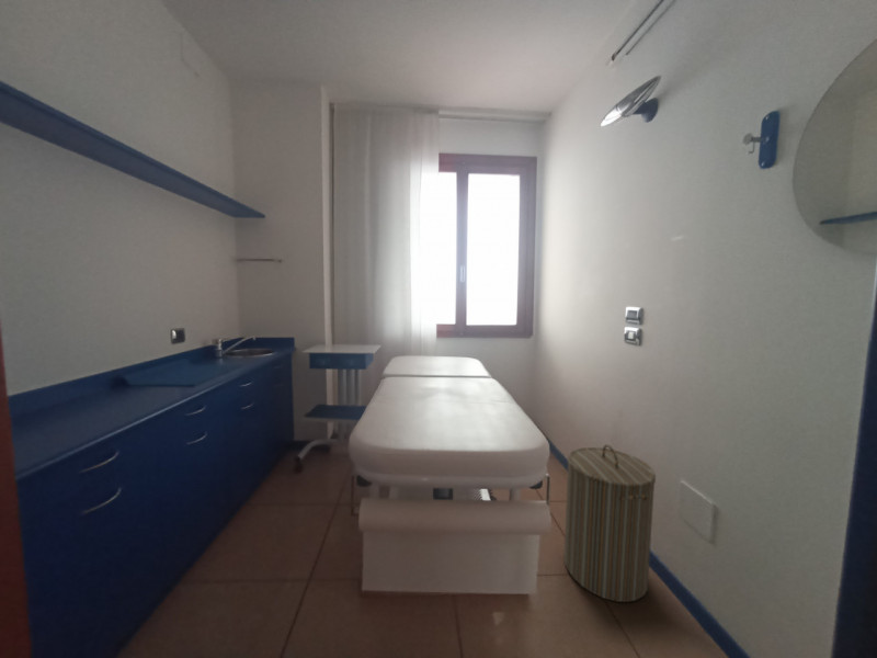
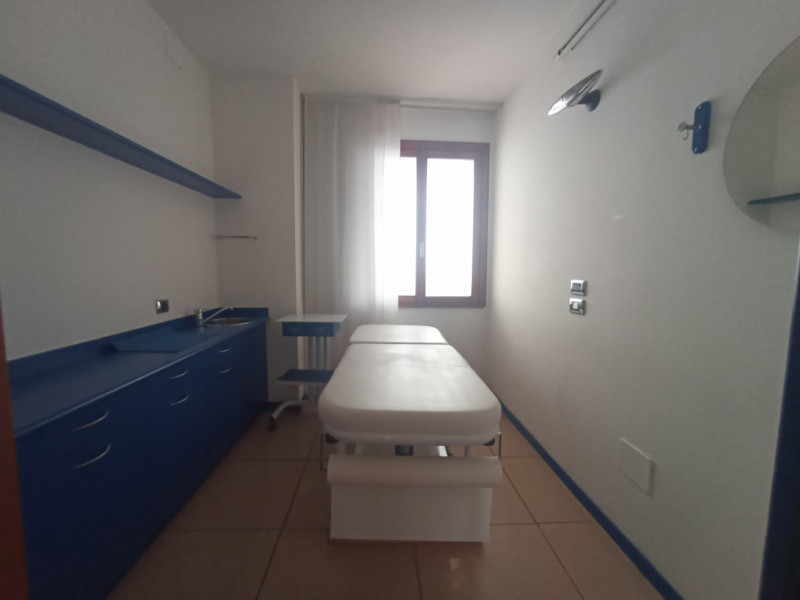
- laundry hamper [563,444,657,603]
